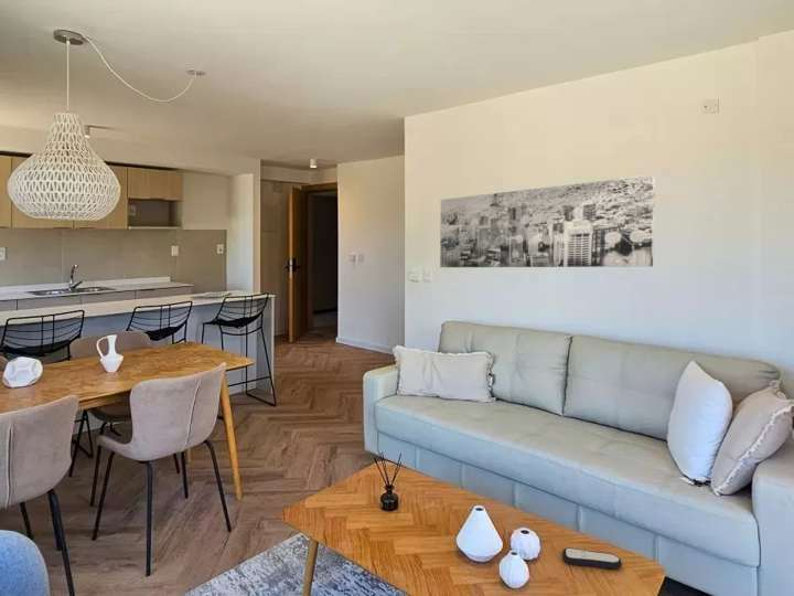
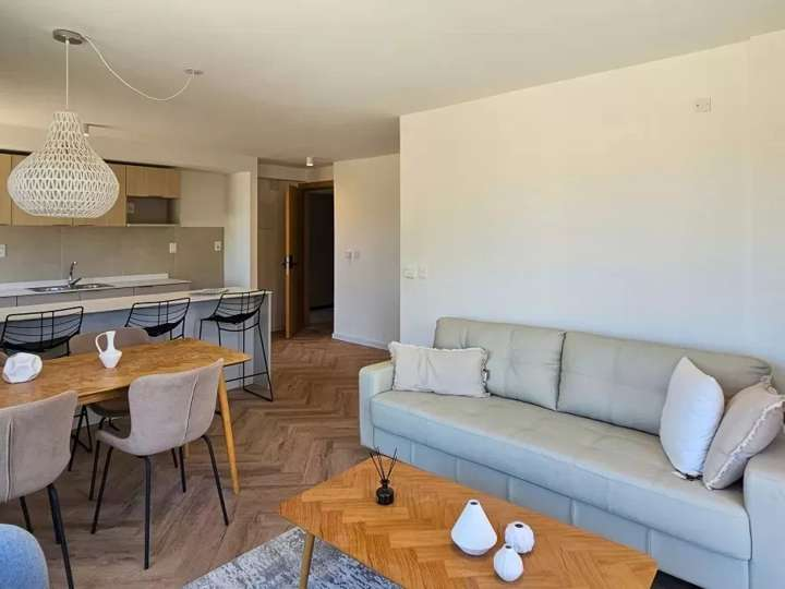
- remote control [561,546,623,571]
- wall art [439,173,656,268]
